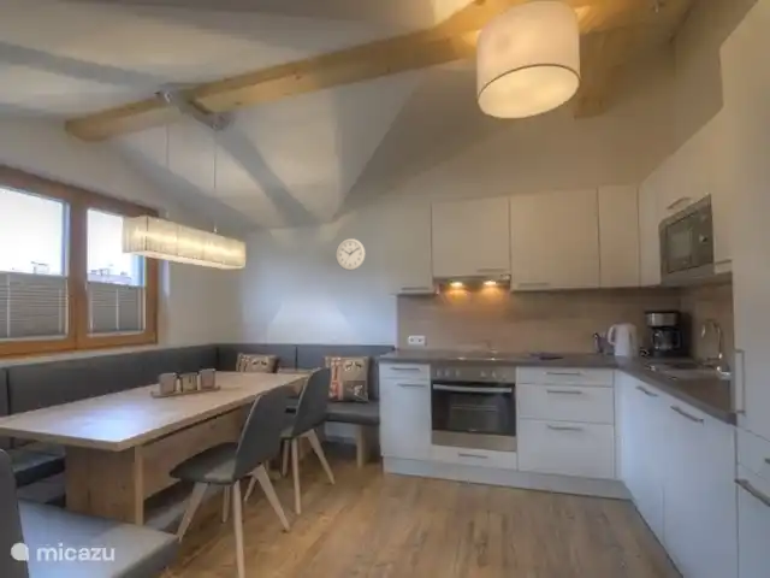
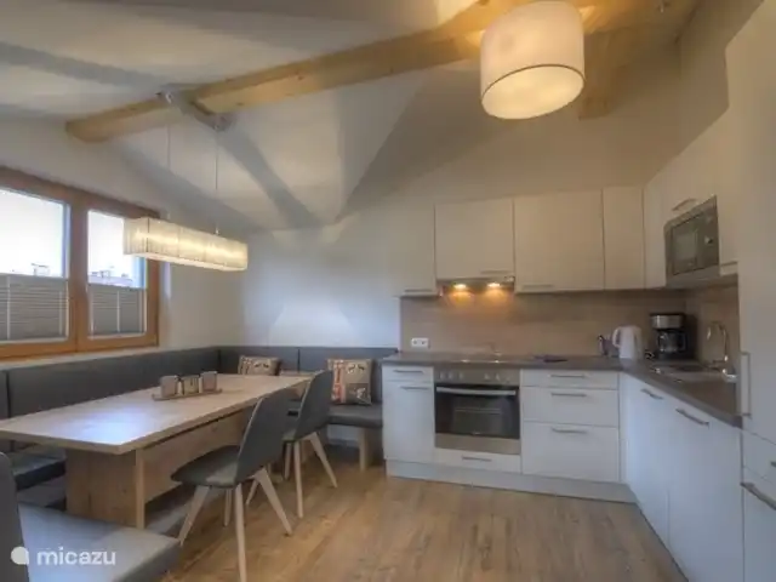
- wall clock [334,237,367,271]
